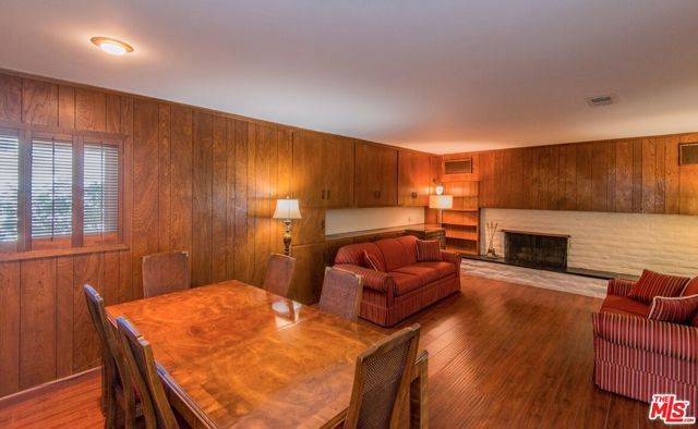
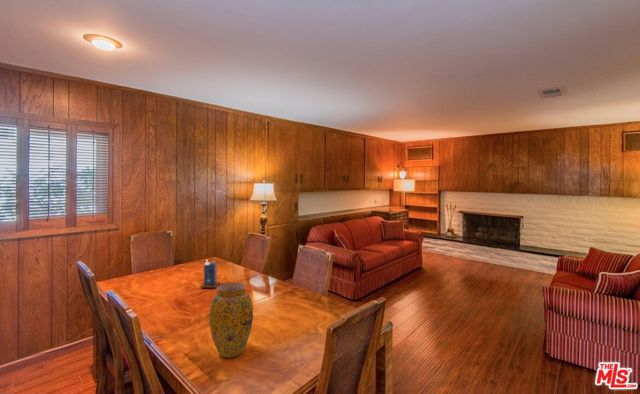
+ candle [199,260,221,289]
+ vase [208,282,254,359]
